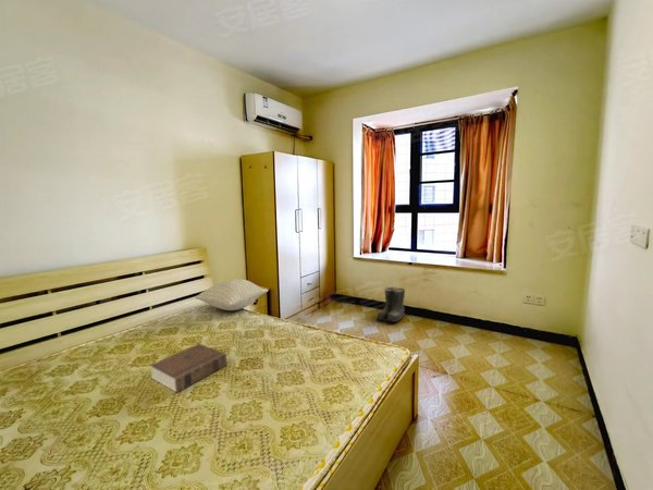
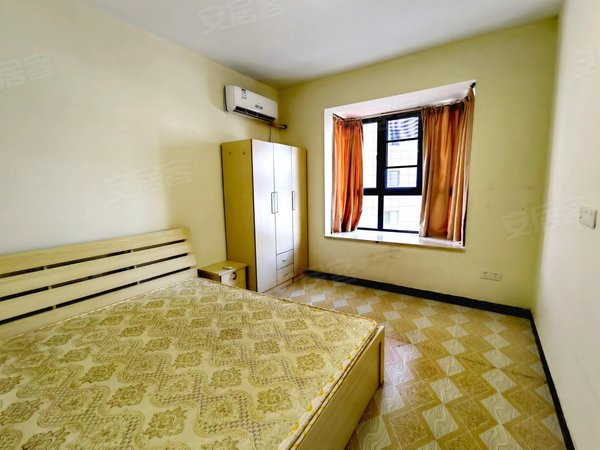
- pillow [194,278,269,311]
- book [149,343,227,393]
- boots [375,286,406,323]
